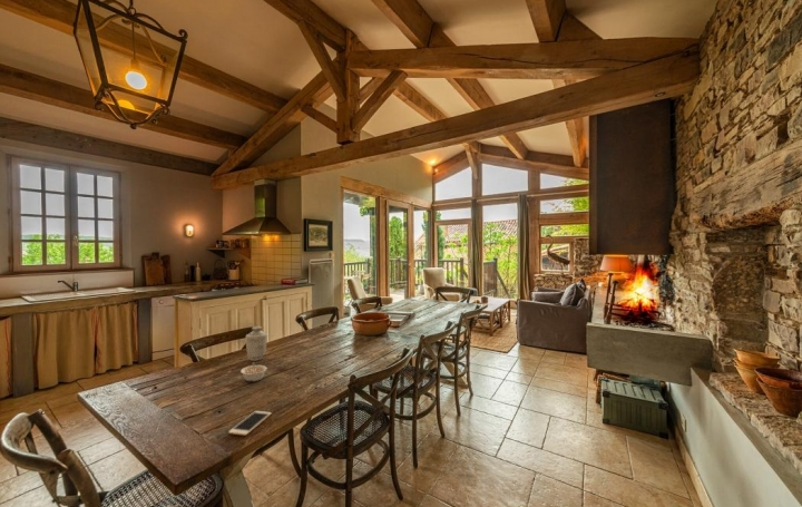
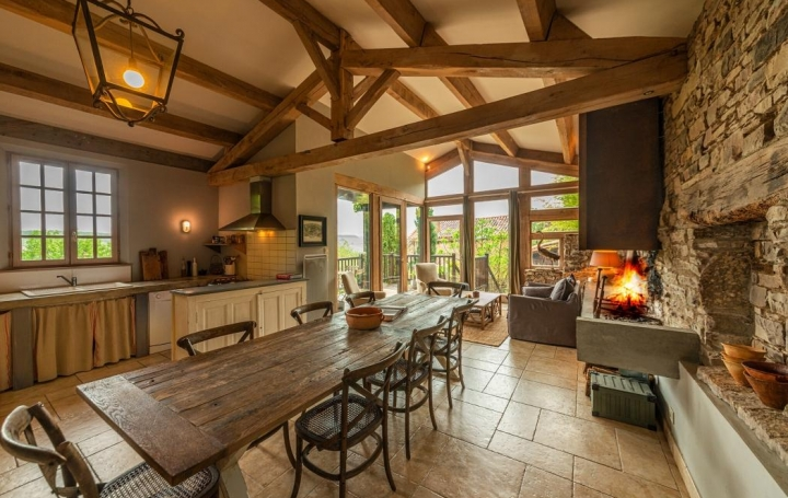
- vase [244,325,268,362]
- cell phone [227,410,273,437]
- legume [239,361,268,382]
